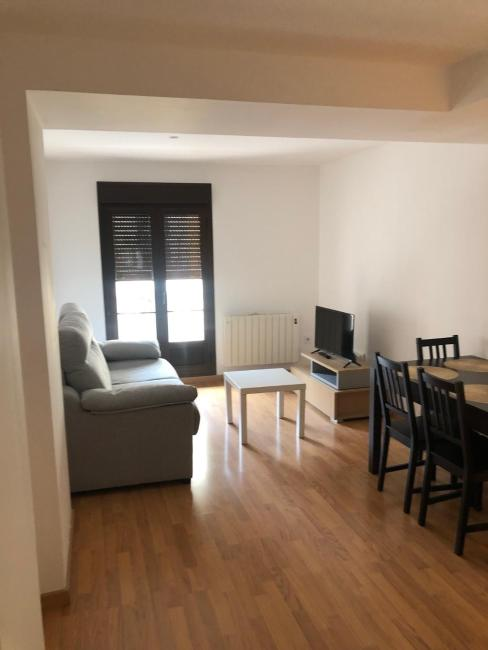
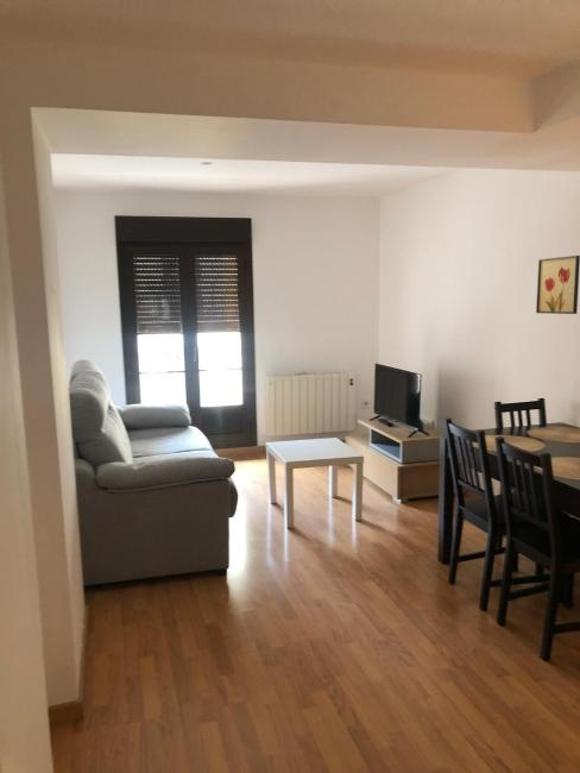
+ wall art [535,254,580,315]
